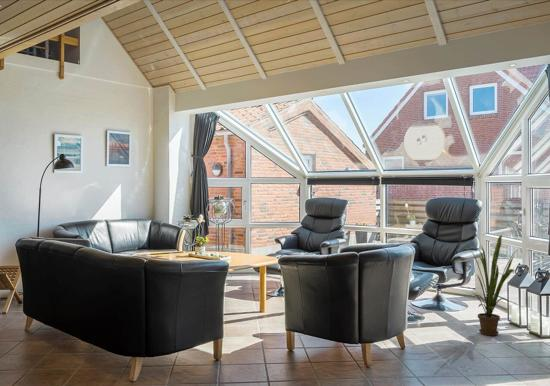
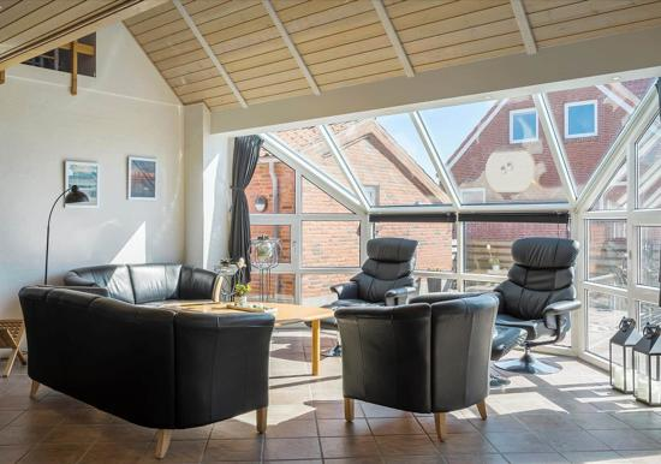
- house plant [462,234,520,336]
